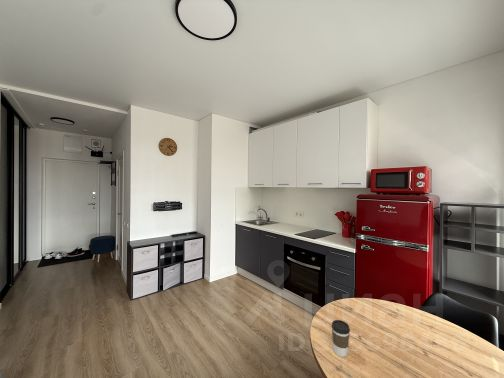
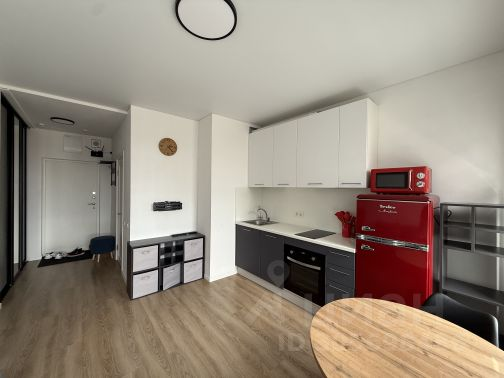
- coffee cup [330,319,351,358]
